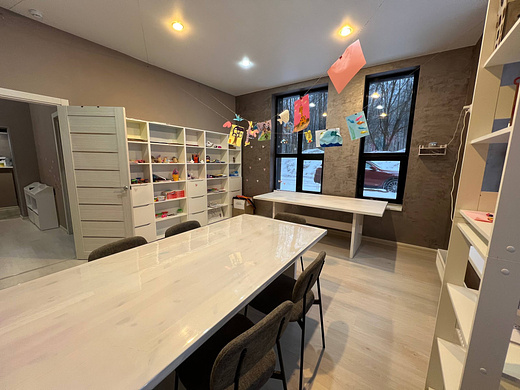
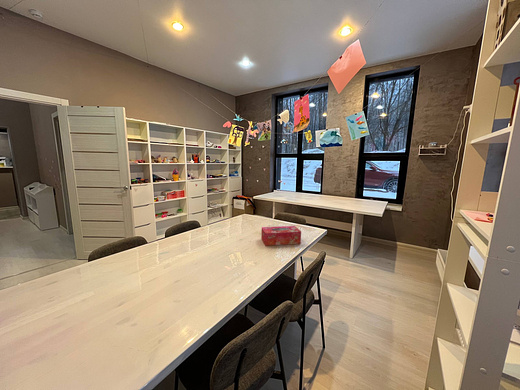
+ tissue box [260,225,302,247]
